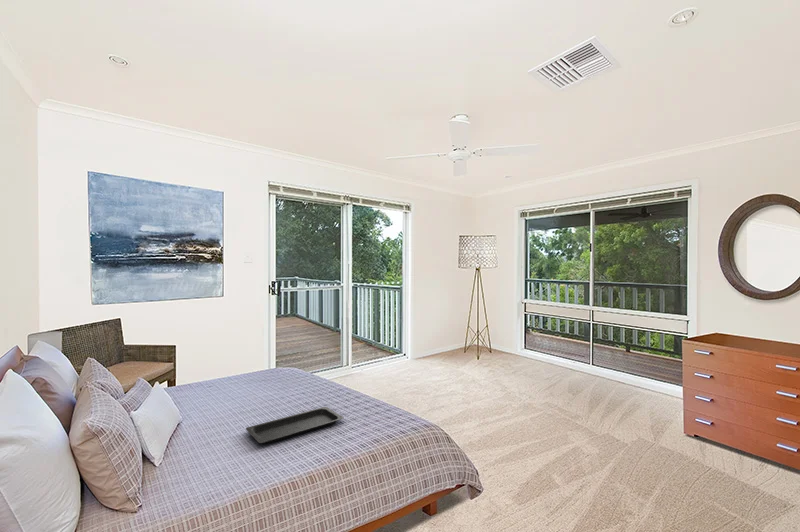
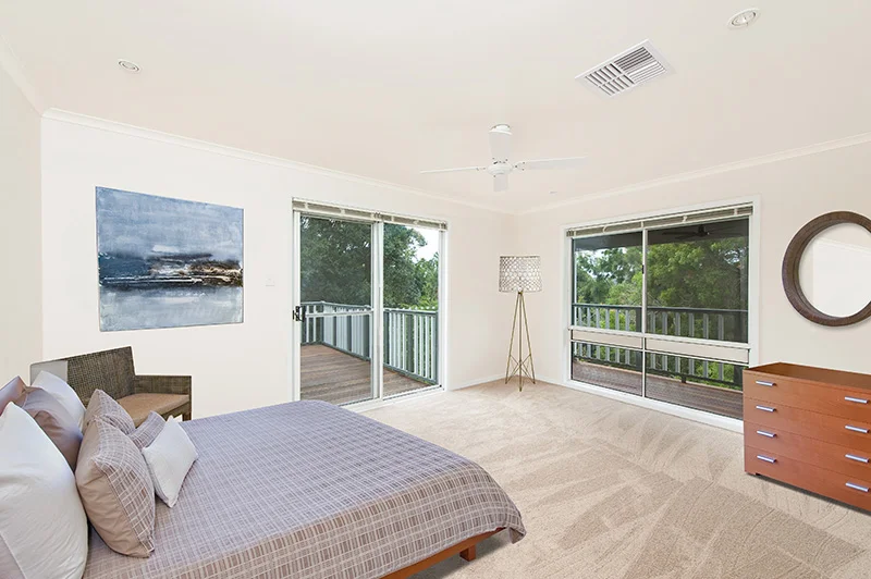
- serving tray [245,406,345,445]
